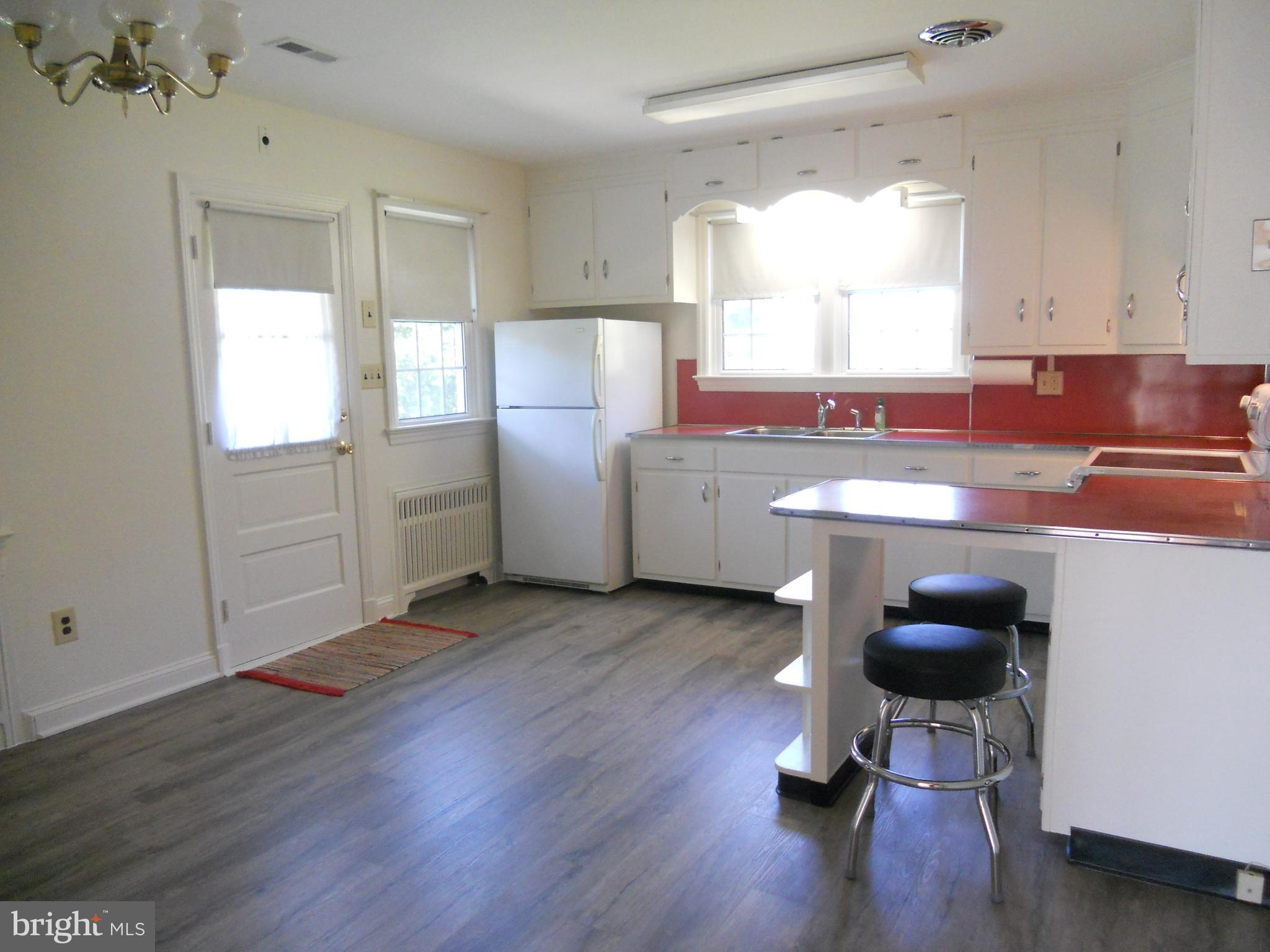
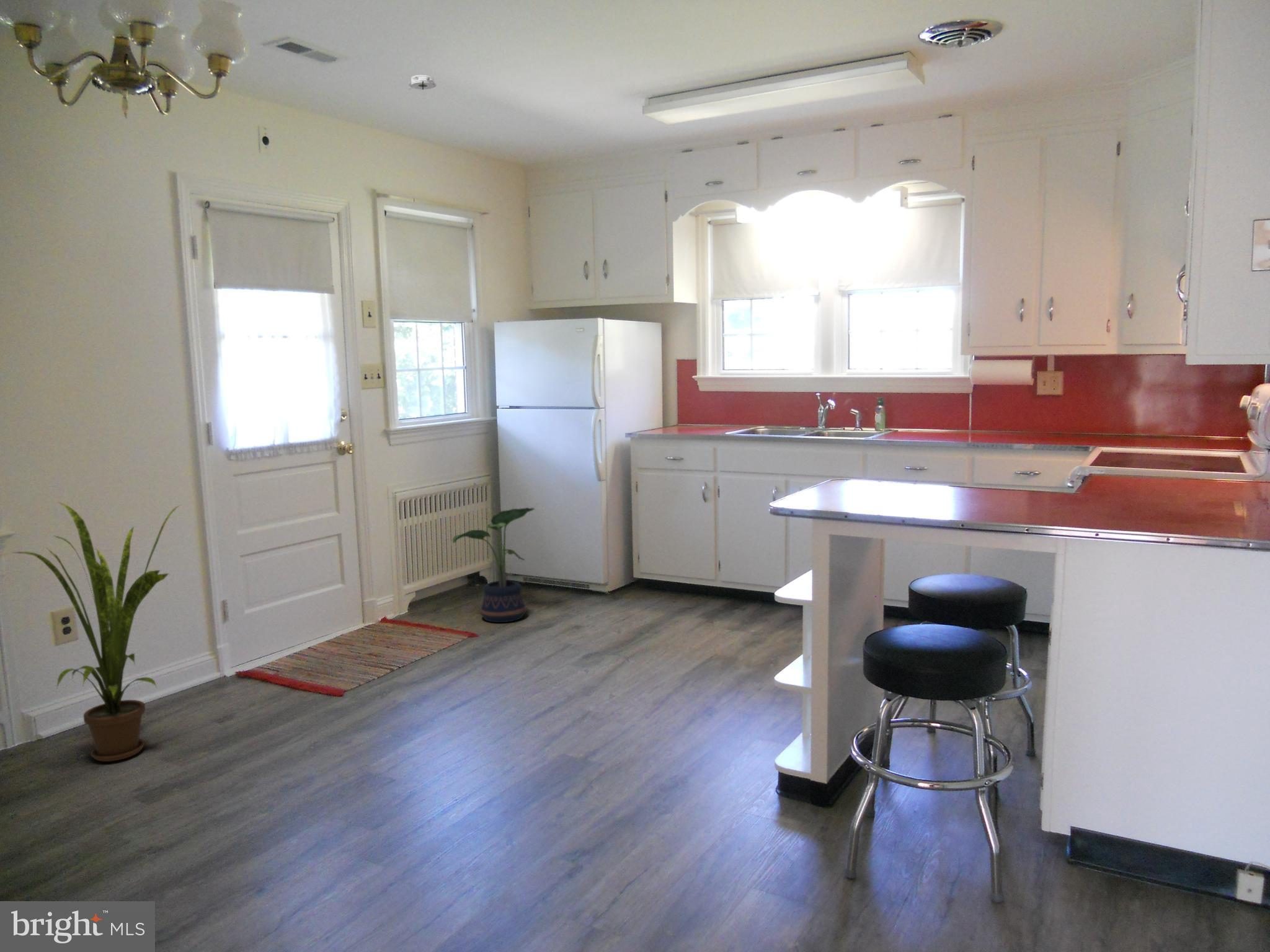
+ smoke detector [408,74,437,90]
+ house plant [9,501,182,762]
+ potted plant [451,507,536,623]
